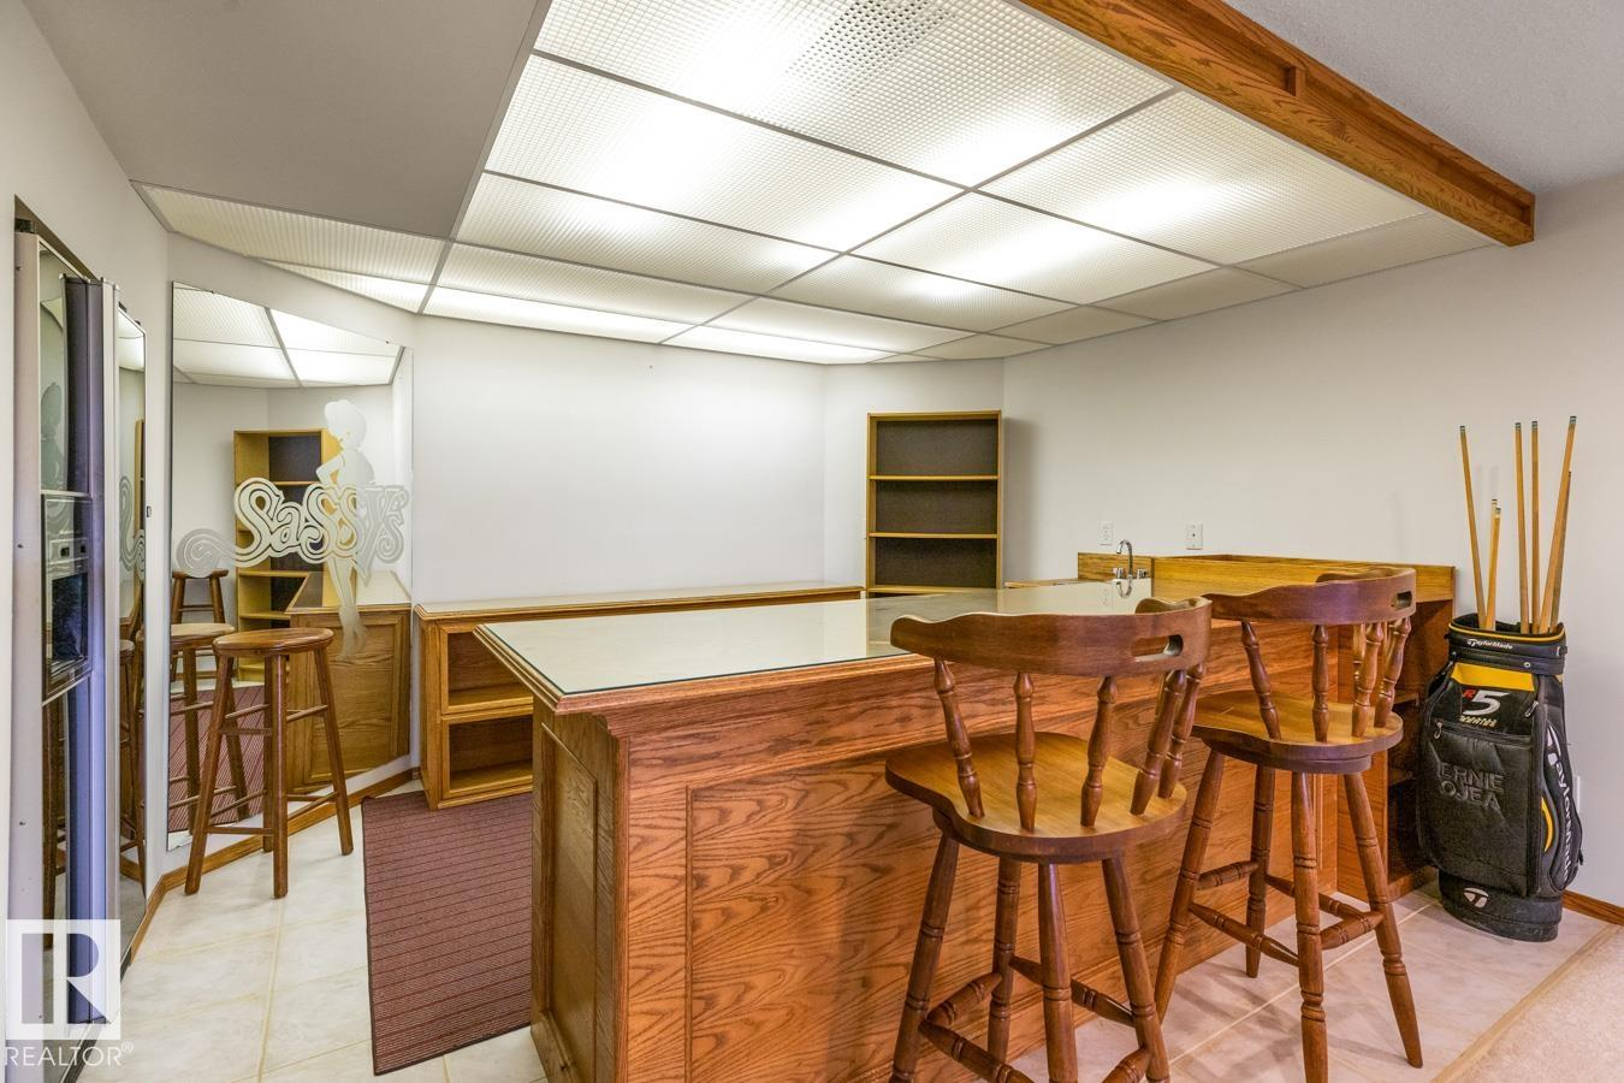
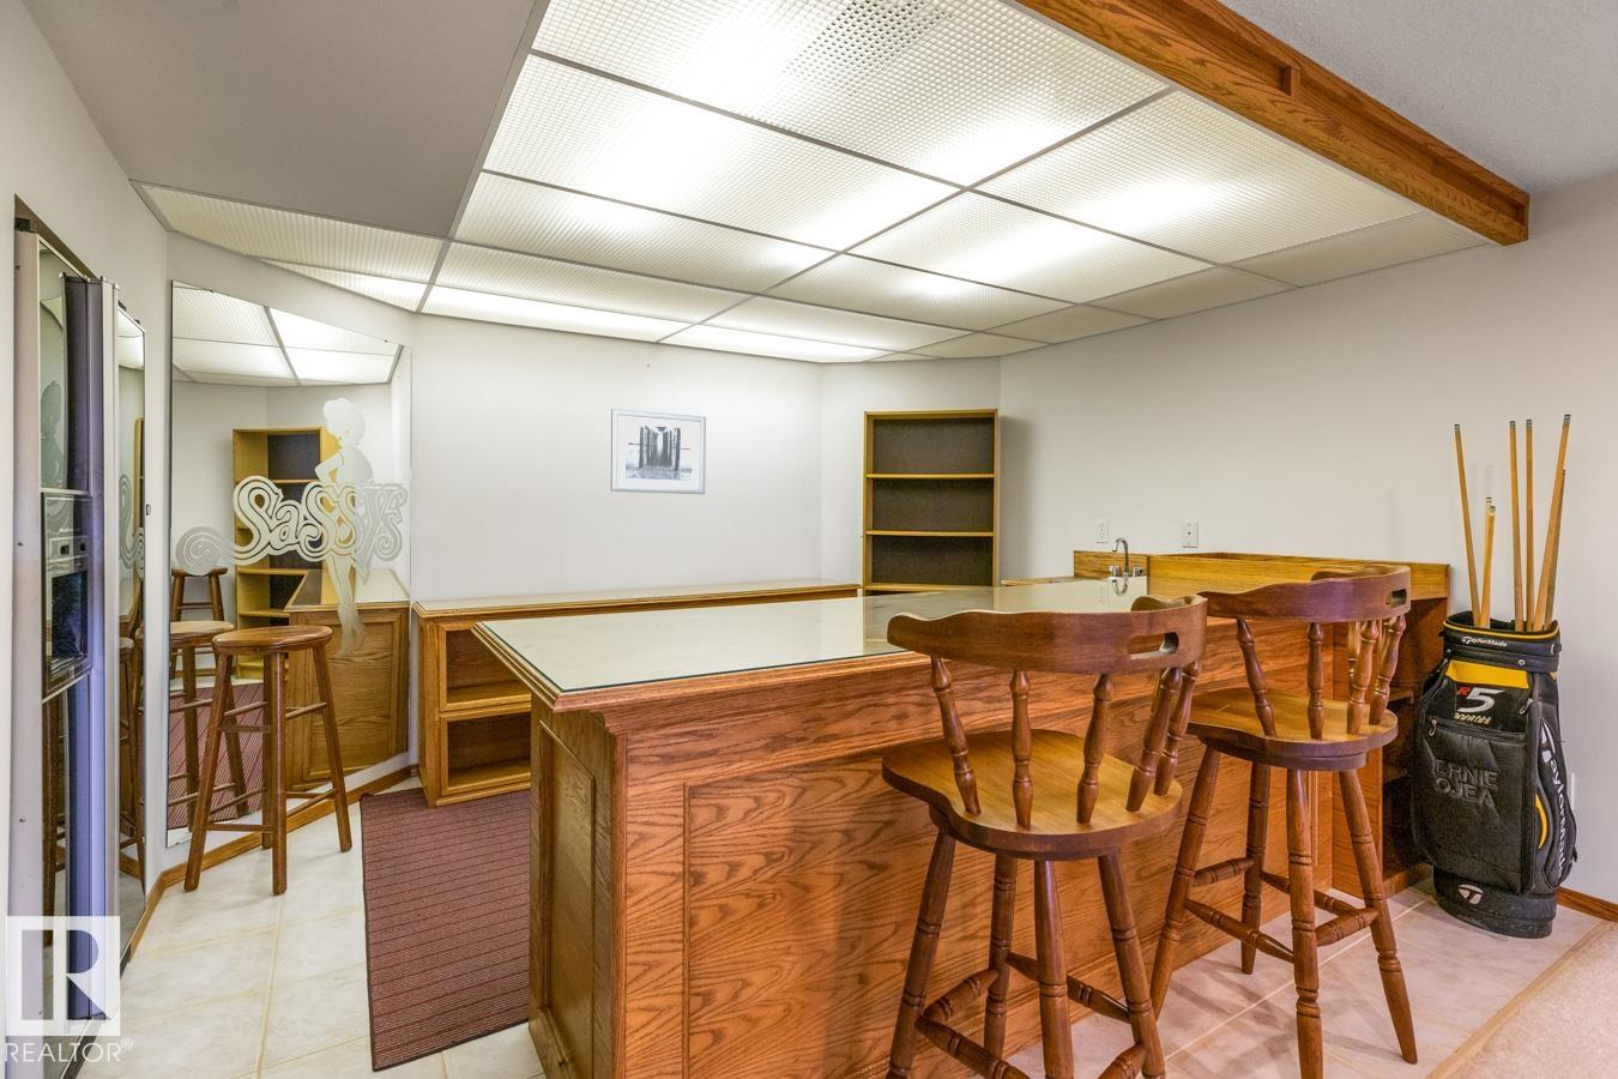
+ wall art [610,407,707,495]
